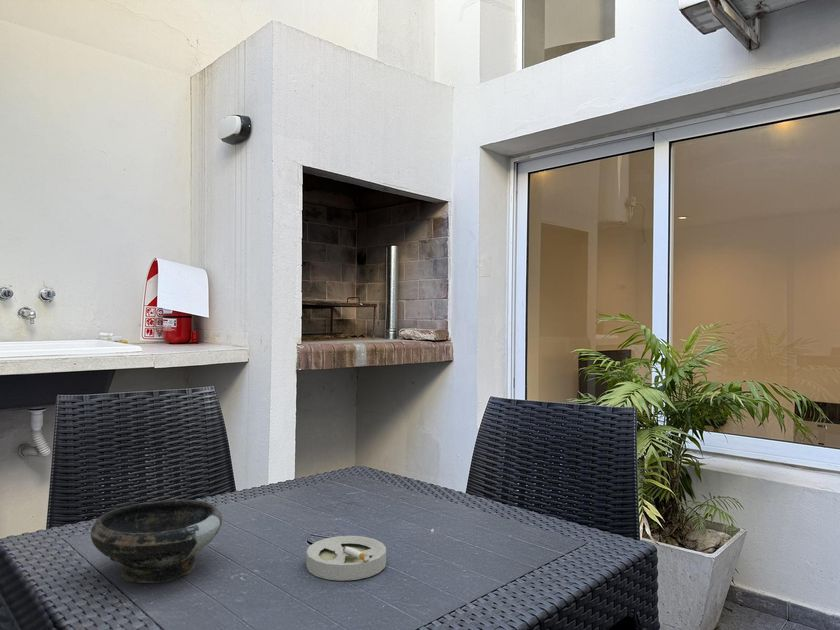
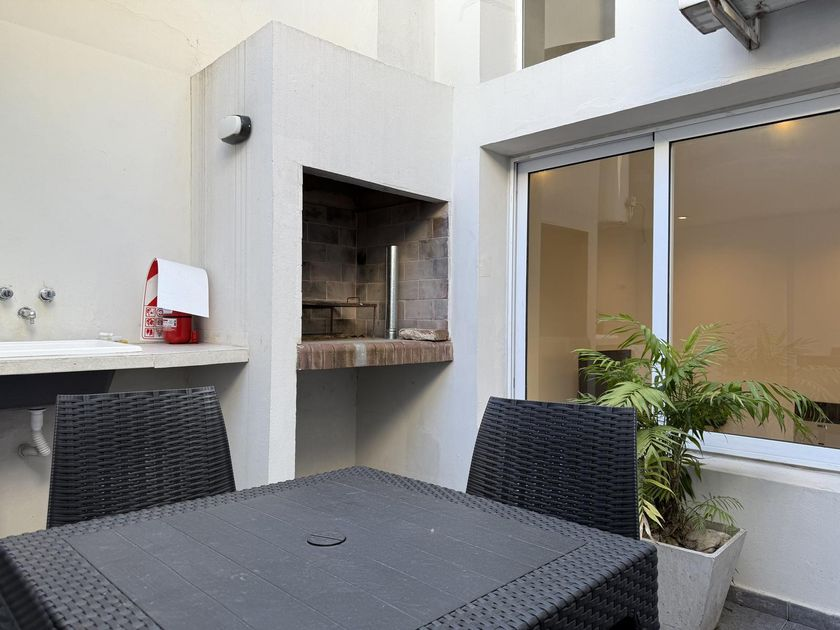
- ashtray [305,535,387,582]
- bowl [90,498,223,584]
